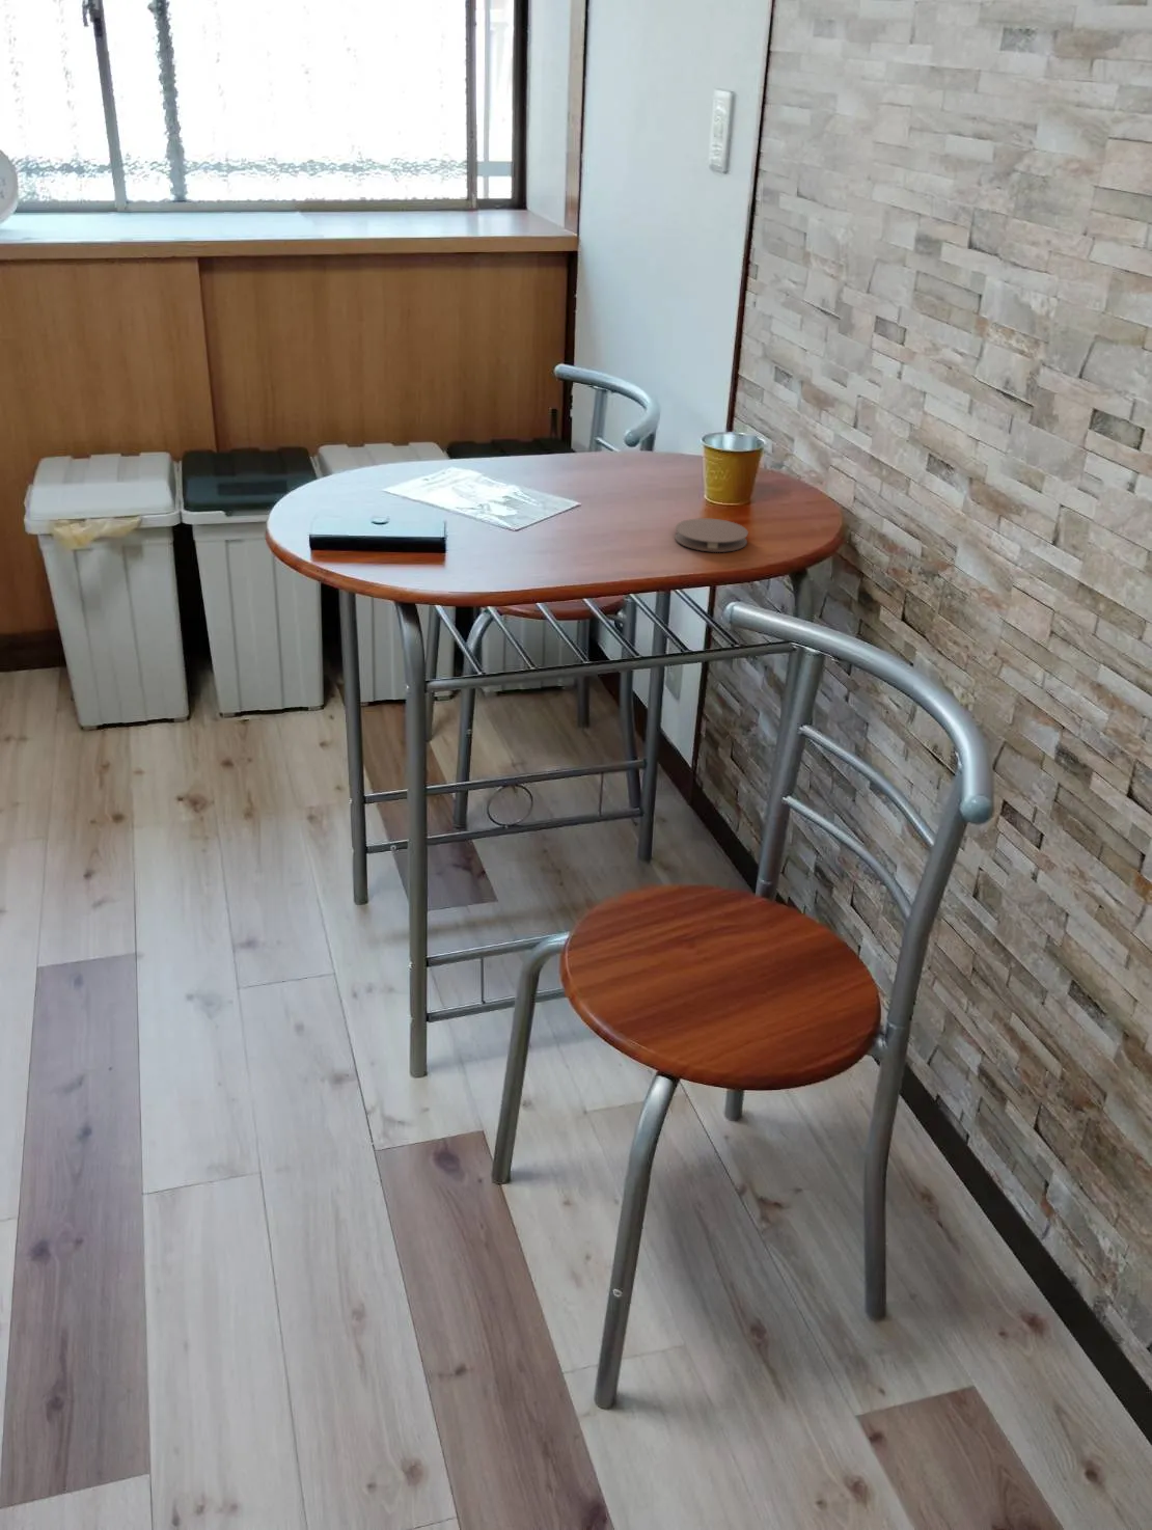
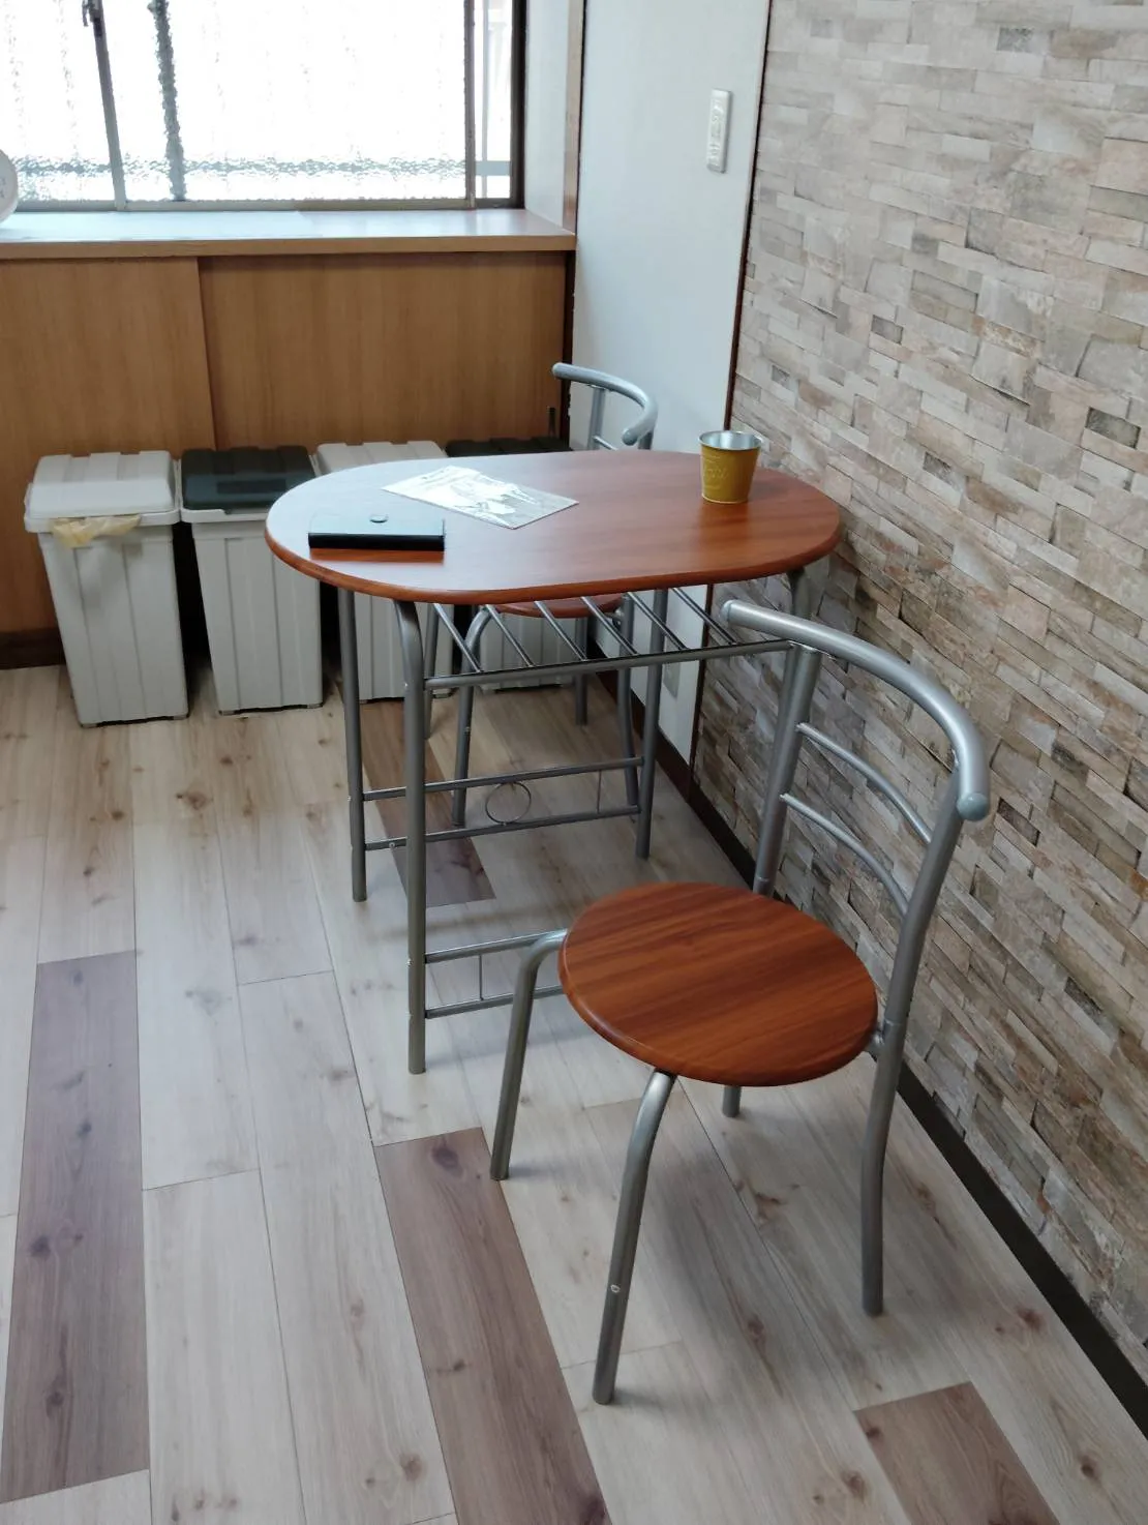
- coaster [674,517,749,553]
